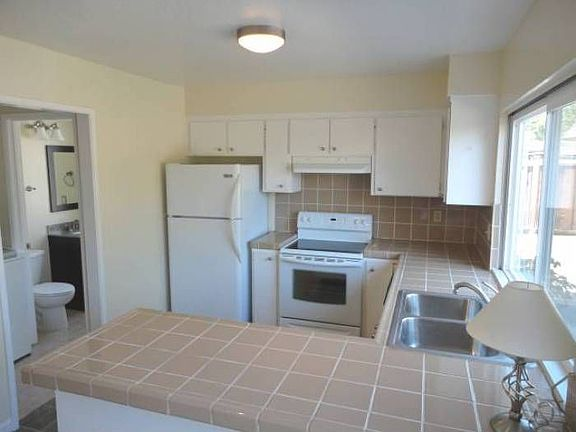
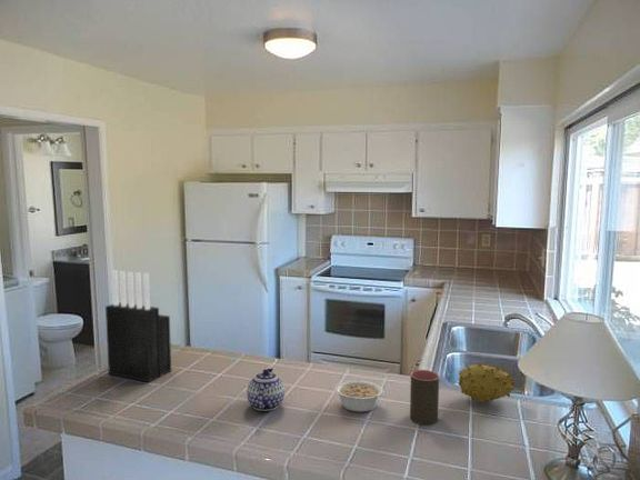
+ knife block [104,269,172,383]
+ teapot [246,367,286,412]
+ cup [409,369,440,426]
+ fruit [457,362,516,404]
+ legume [333,380,386,413]
